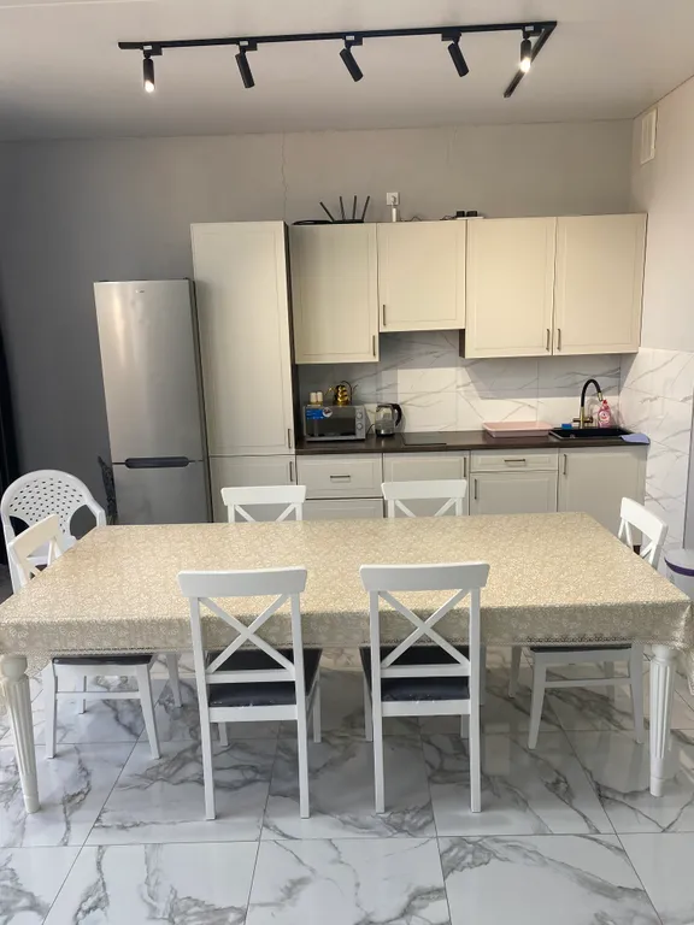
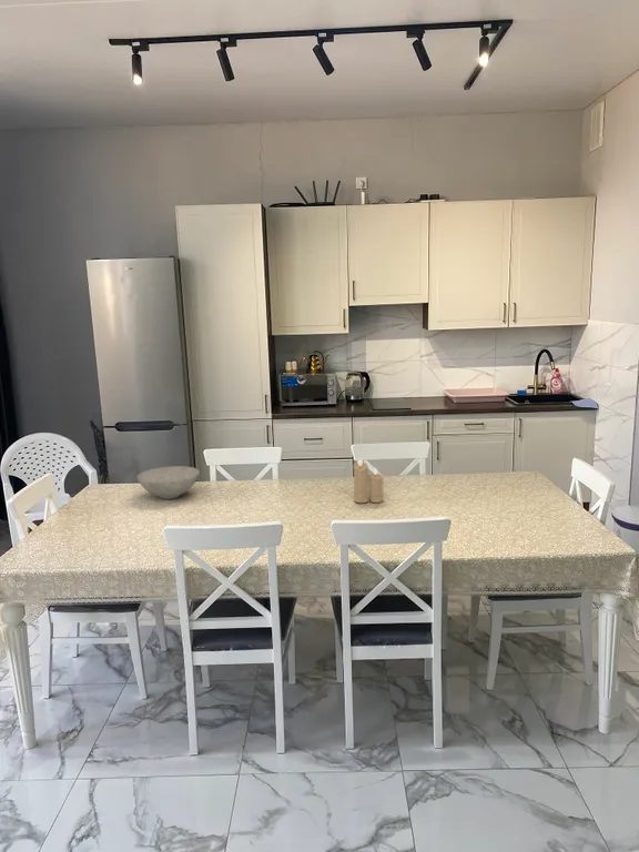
+ bowl [136,465,201,500]
+ candle [353,457,385,504]
